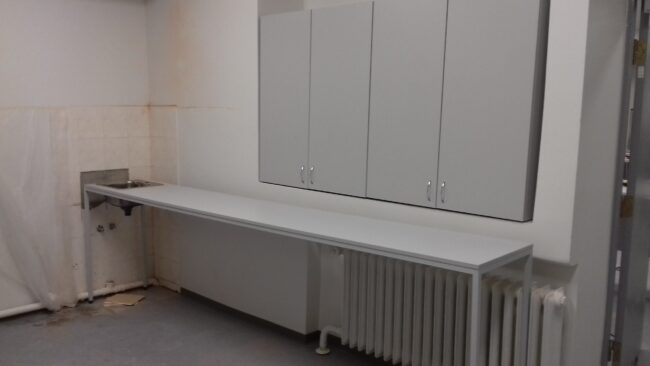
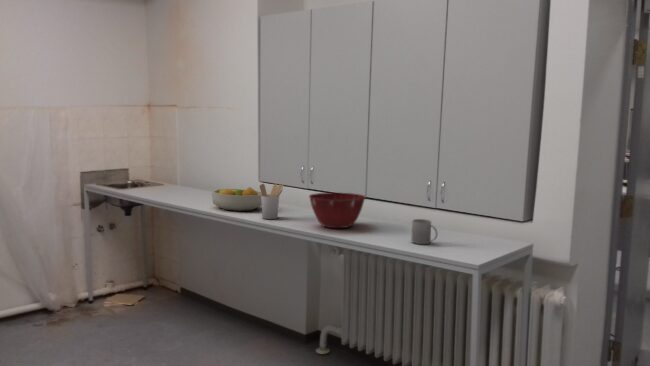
+ mixing bowl [308,192,367,229]
+ utensil holder [259,183,284,220]
+ mug [410,218,439,245]
+ fruit bowl [210,186,262,212]
